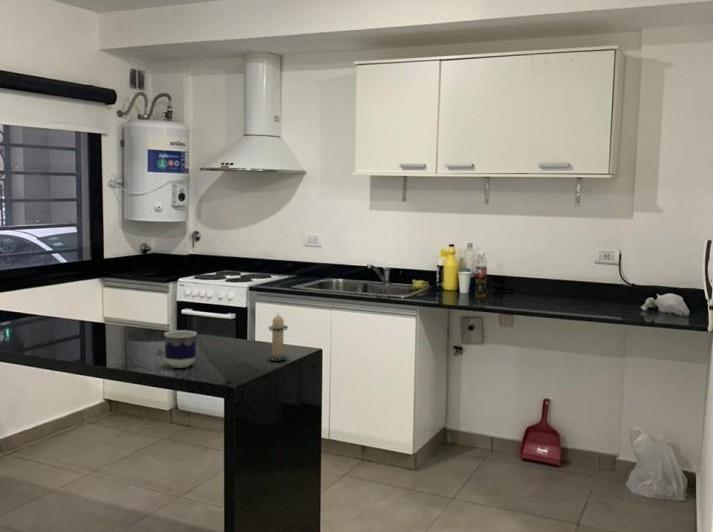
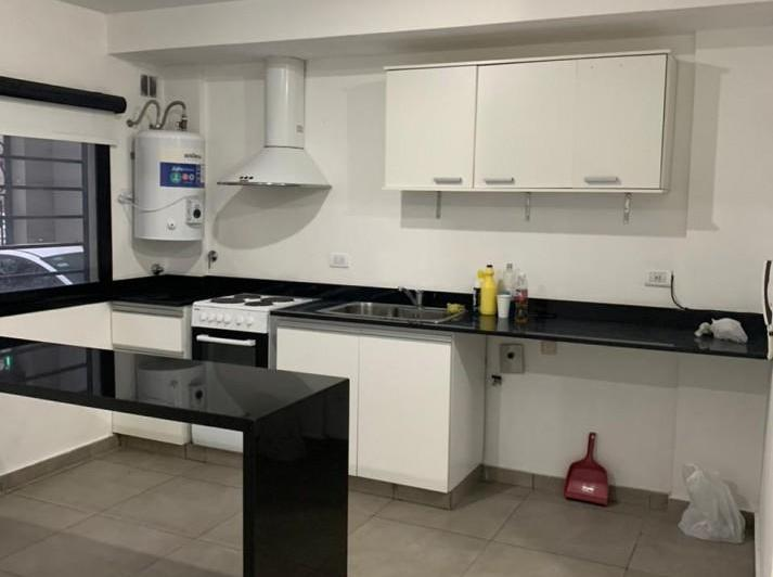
- candle [267,311,289,362]
- cup [163,329,198,369]
